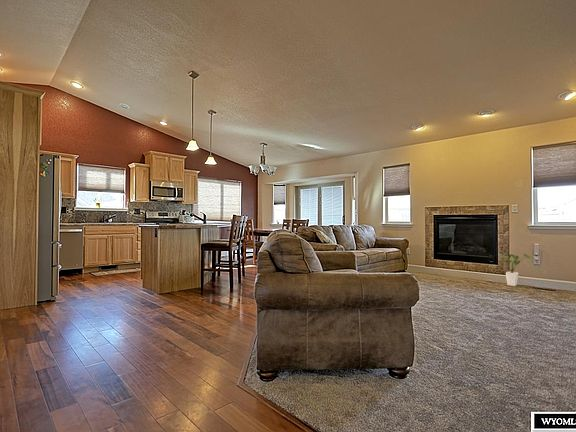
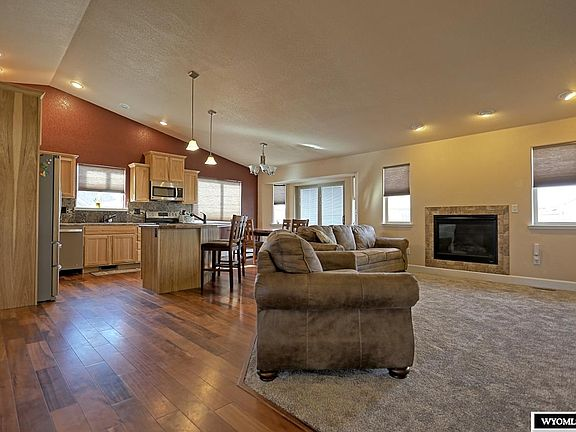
- house plant [501,252,532,287]
